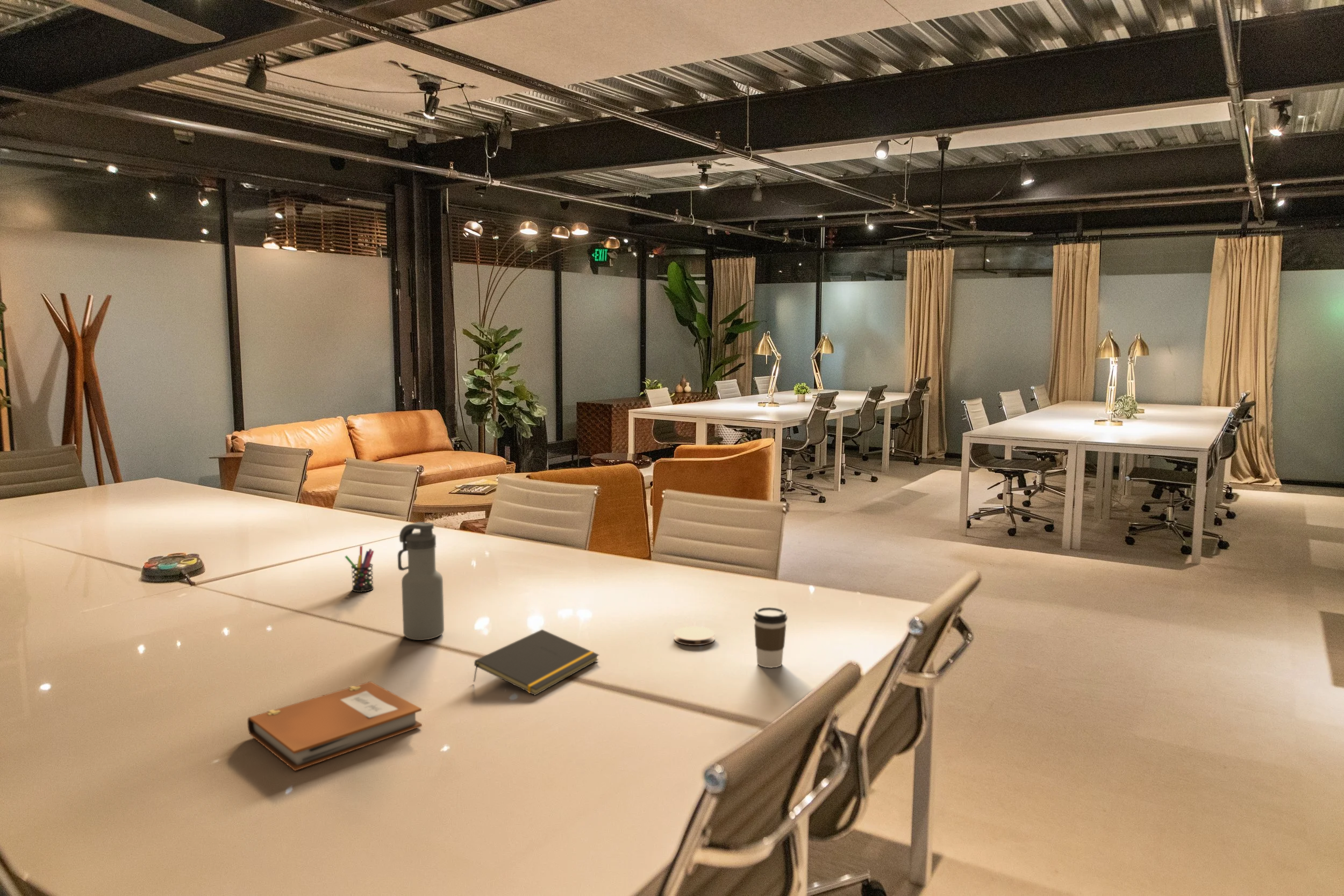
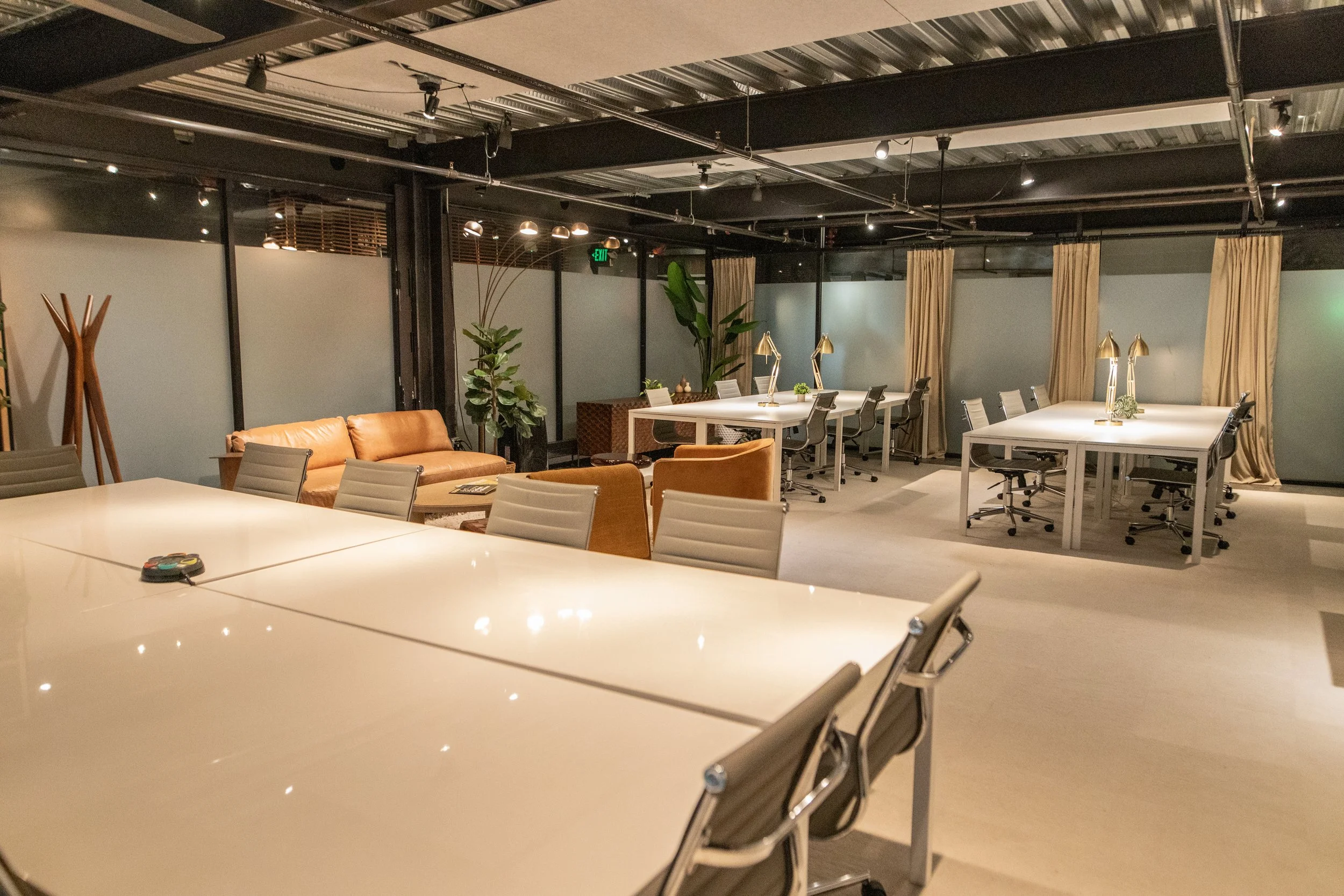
- notepad [473,629,599,696]
- notebook [247,681,423,771]
- coaster [674,626,715,646]
- coffee cup [753,606,788,669]
- pen holder [344,546,375,593]
- water bottle [397,521,445,641]
